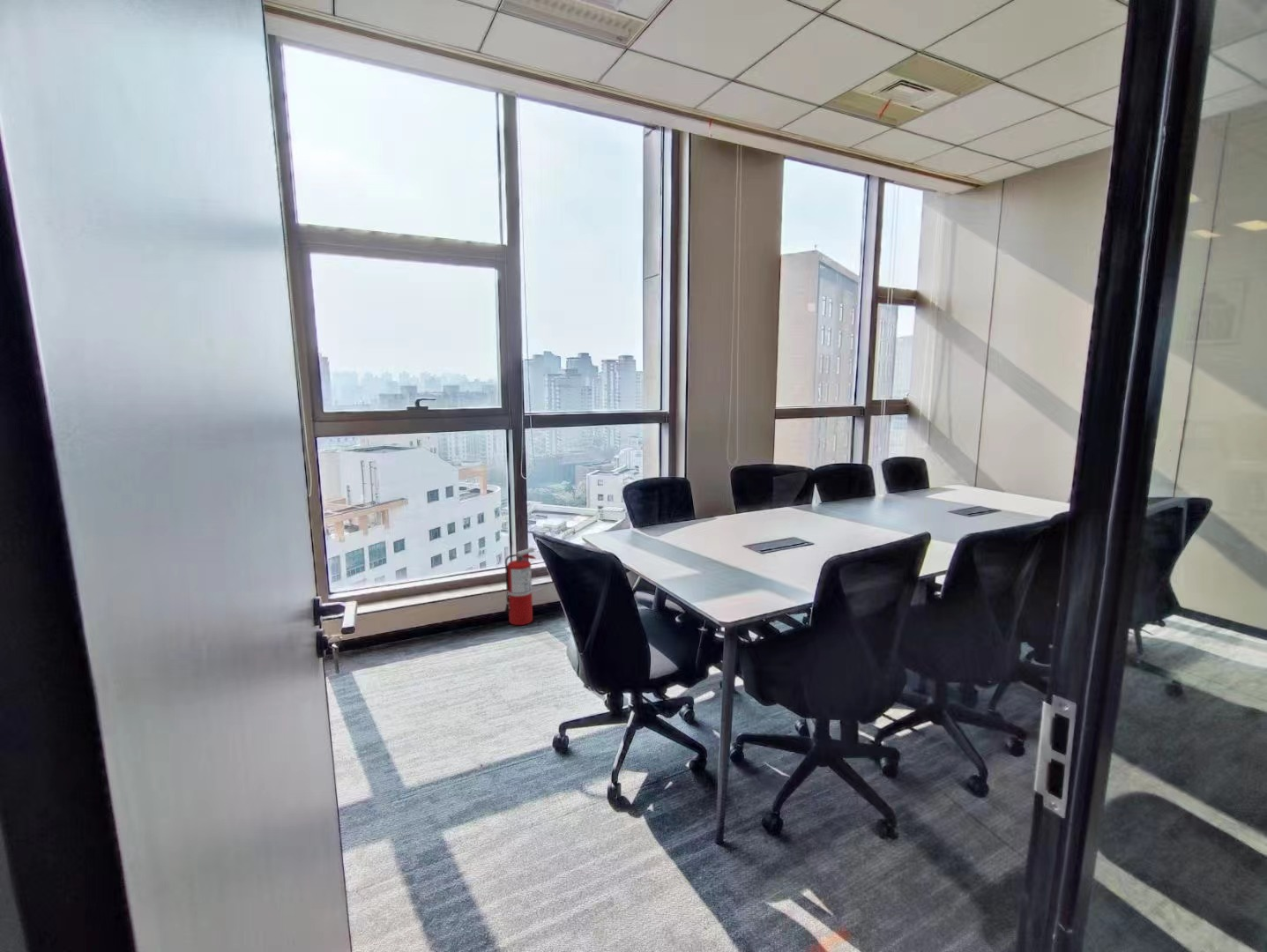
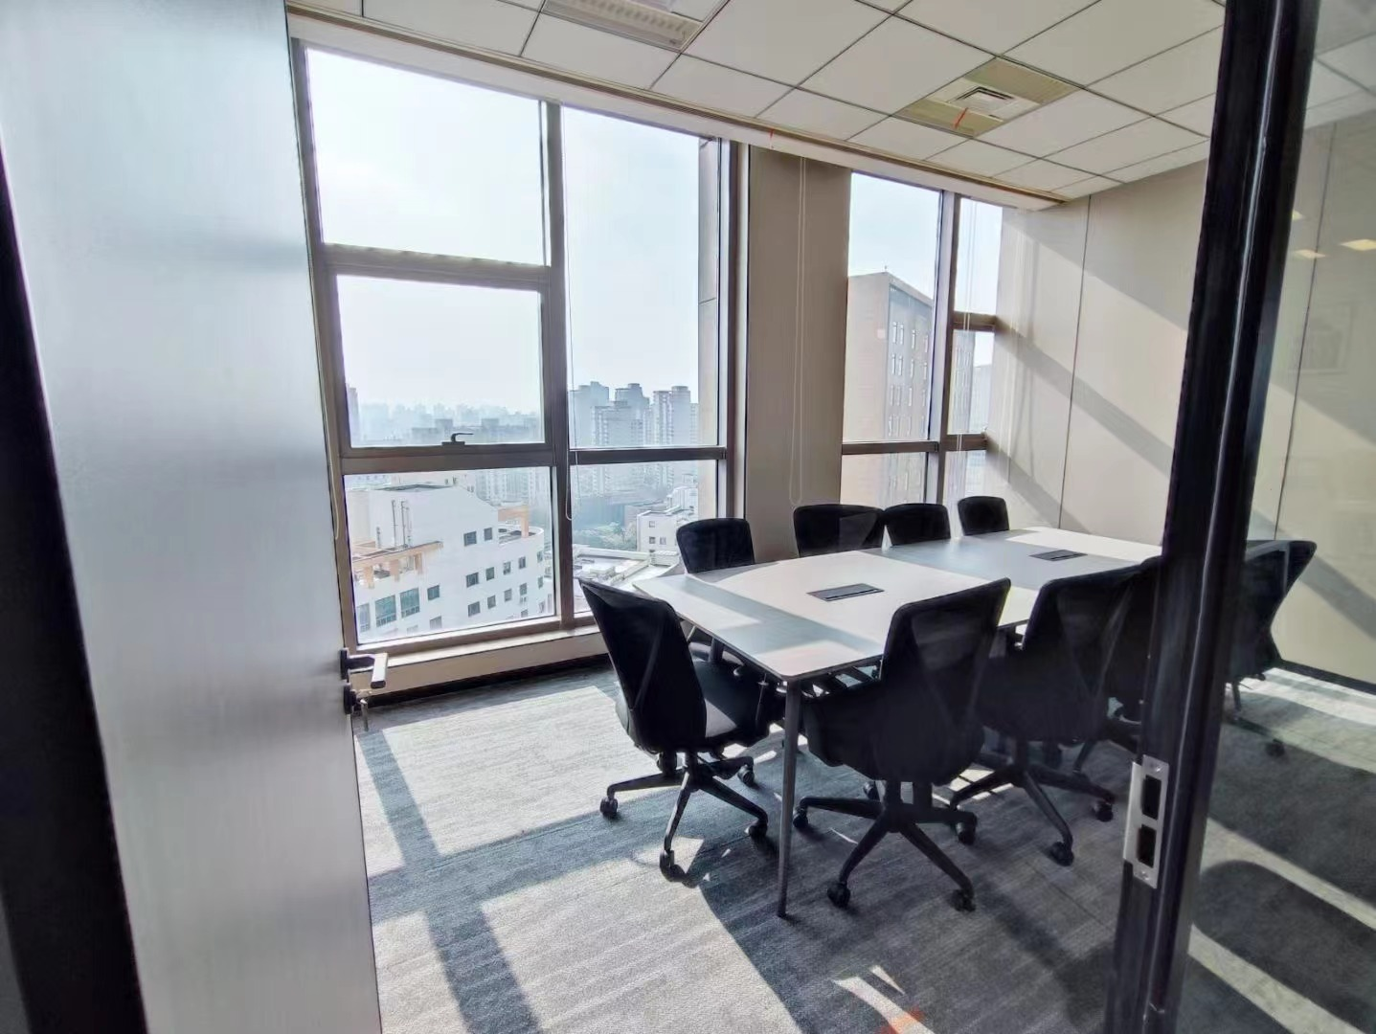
- fire extinguisher [504,547,537,626]
